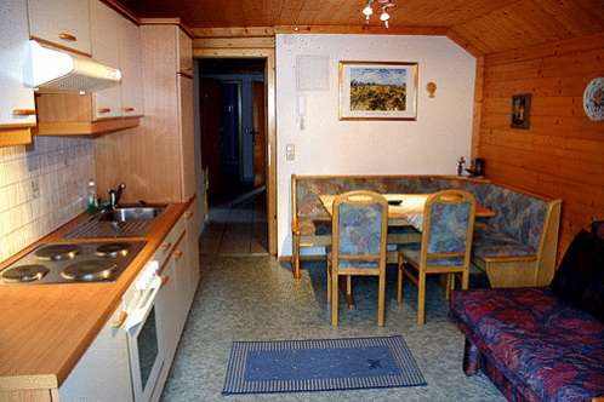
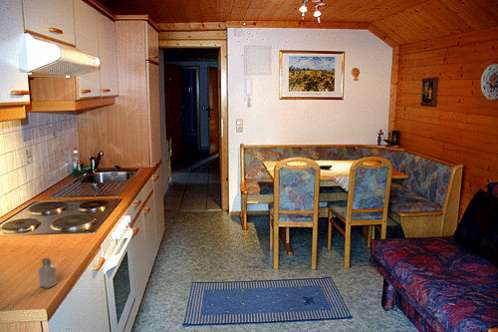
+ saltshaker [38,257,58,289]
